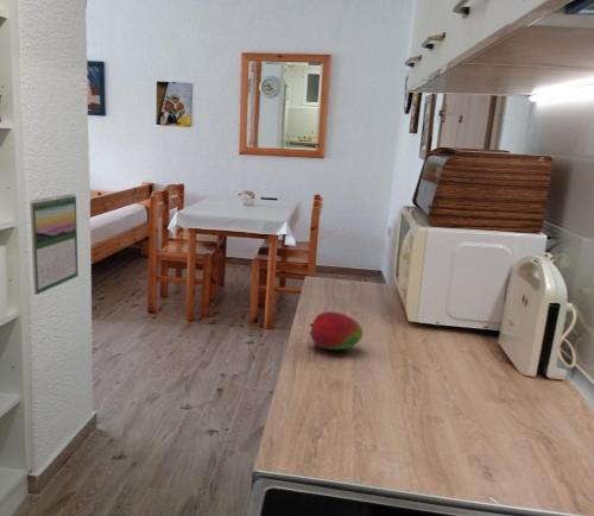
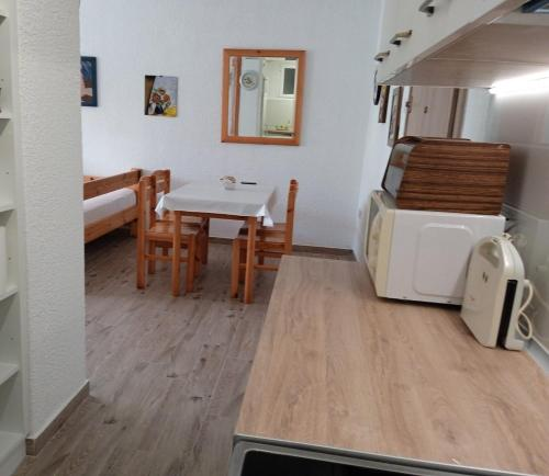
- calendar [29,193,80,296]
- fruit [309,310,364,351]
